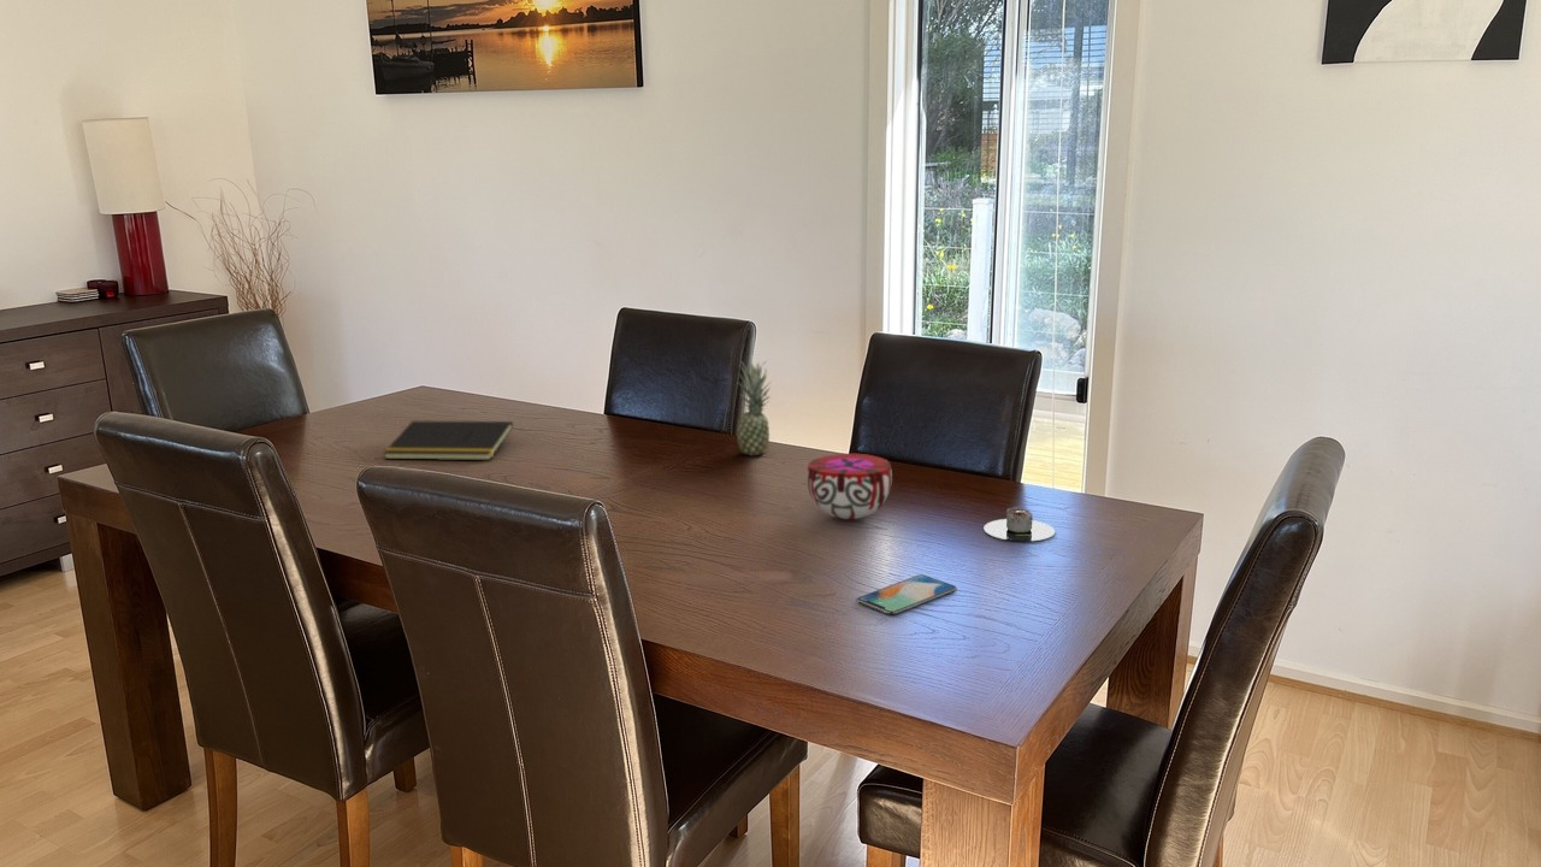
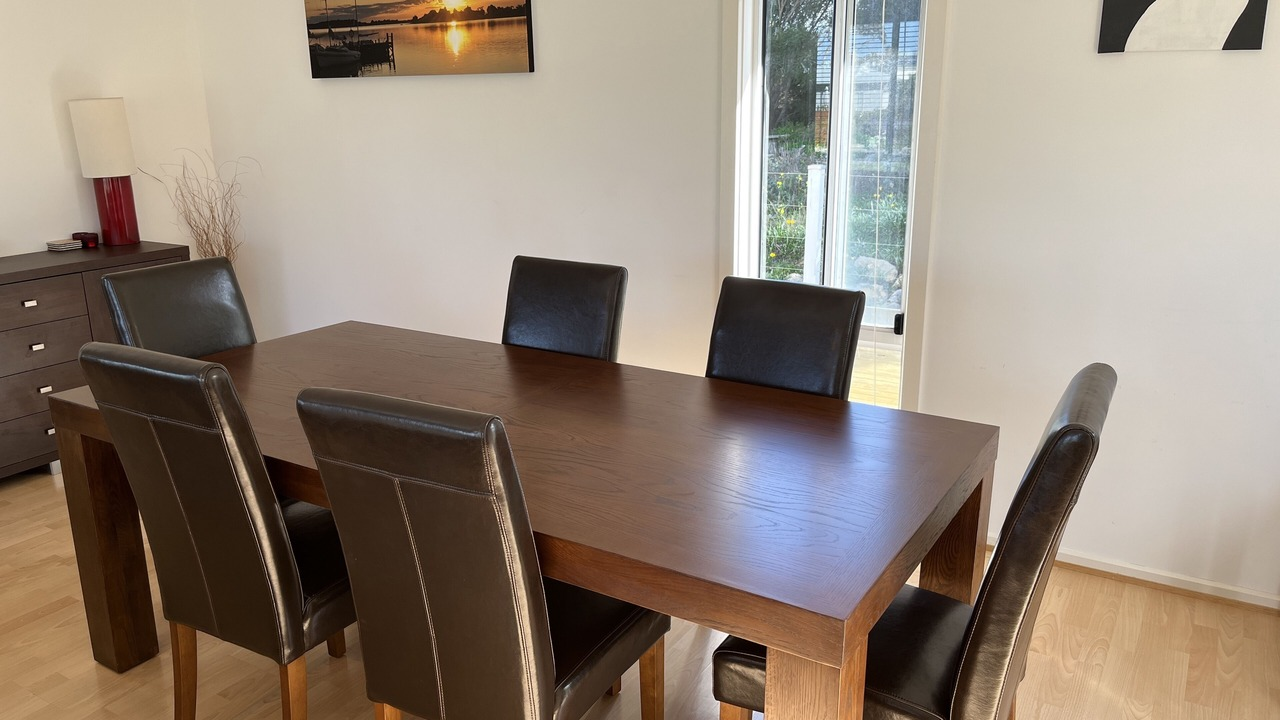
- fruit [736,359,773,456]
- decorative bowl [805,453,893,520]
- notepad [382,420,514,461]
- candle [982,506,1056,542]
- smartphone [855,573,958,615]
